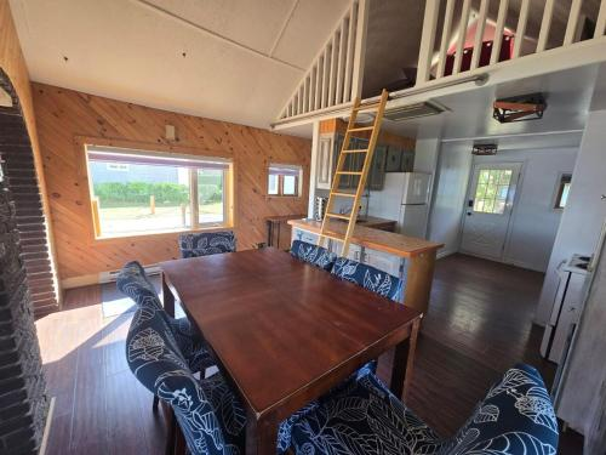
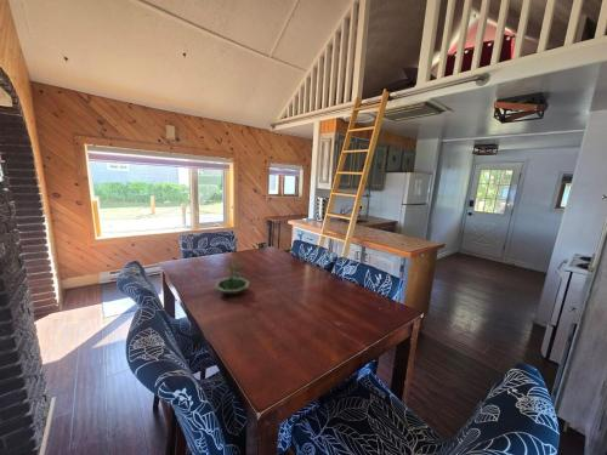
+ terrarium [214,260,250,296]
